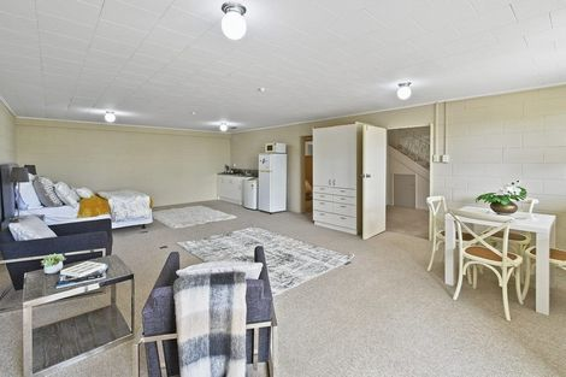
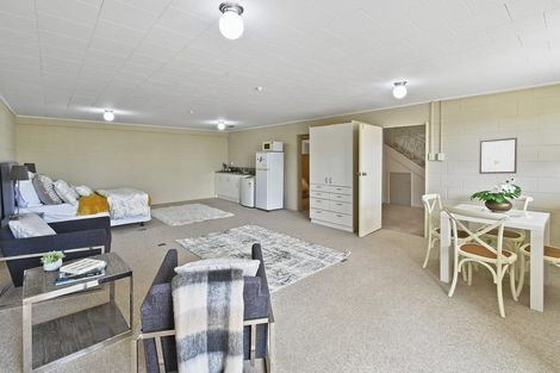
+ wall art [478,137,518,175]
